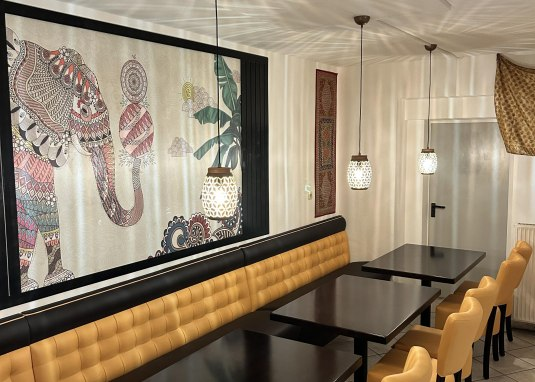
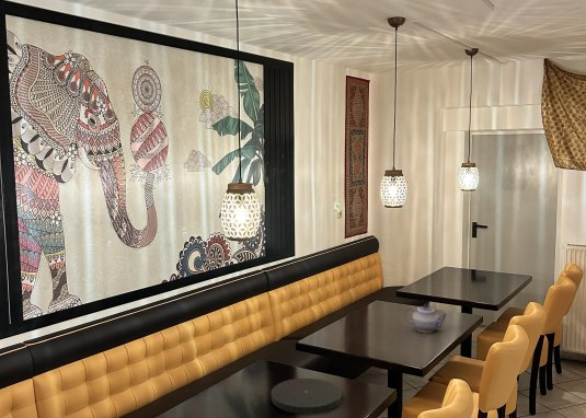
+ teapot [403,303,449,334]
+ plate [271,378,342,415]
